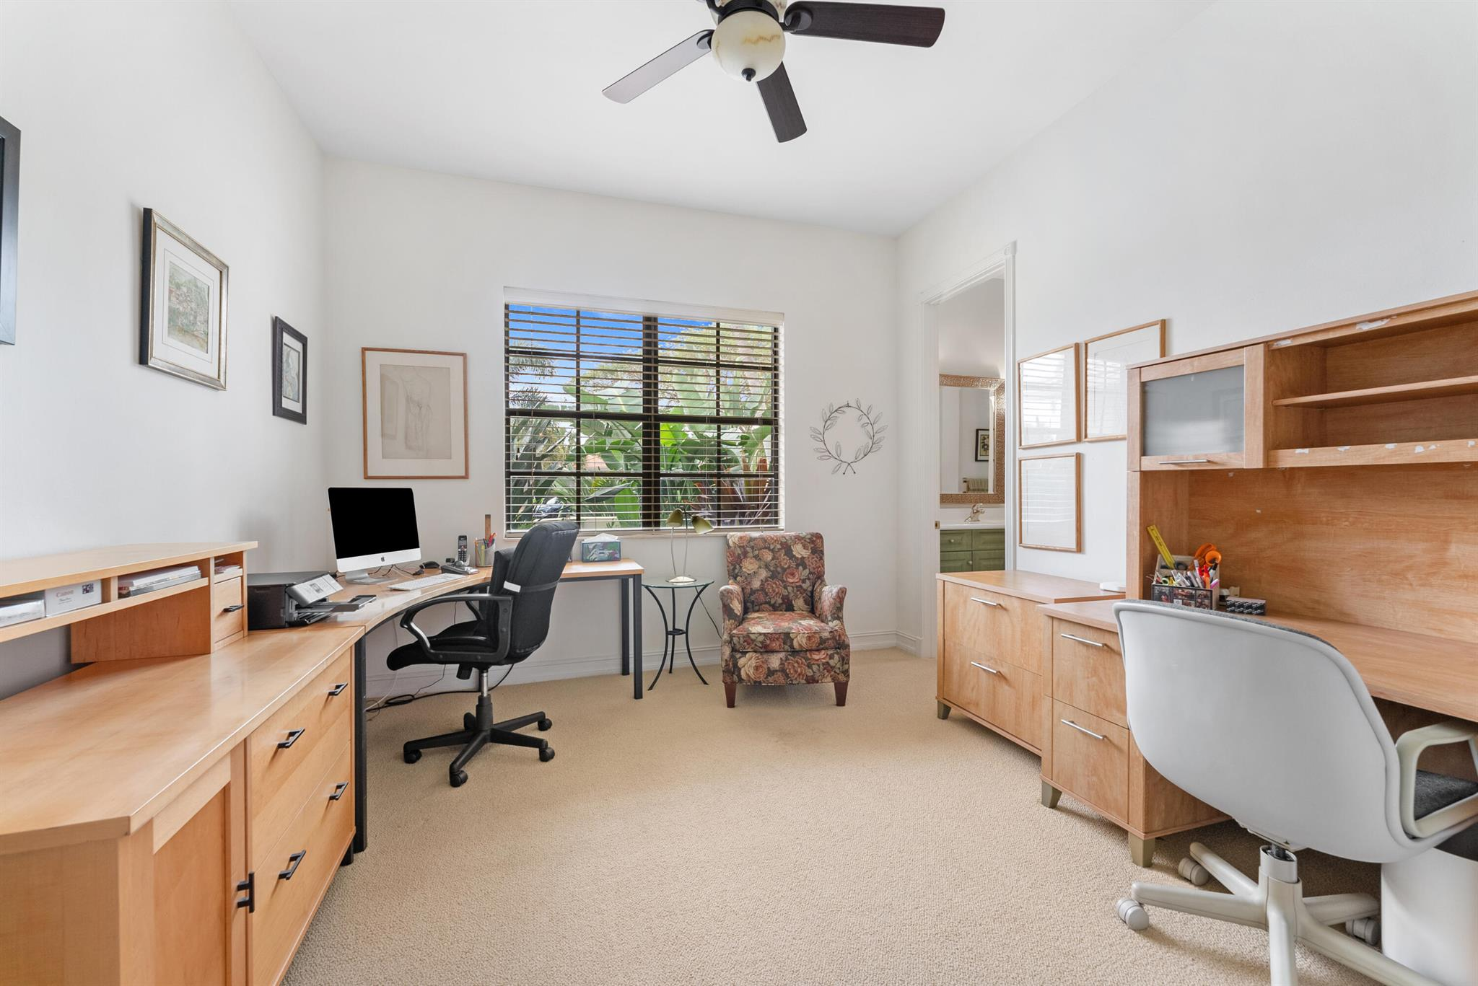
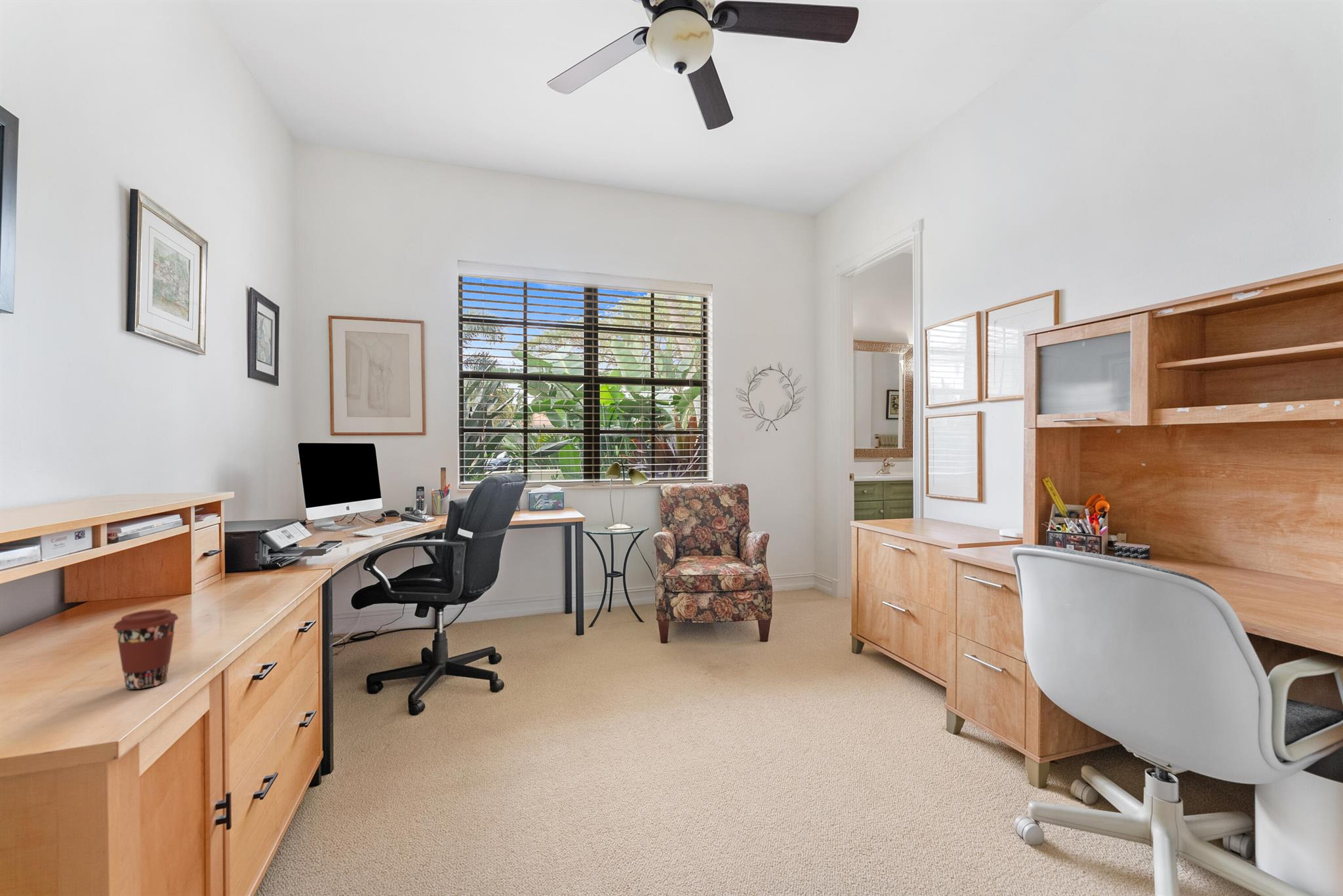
+ coffee cup [113,608,179,690]
